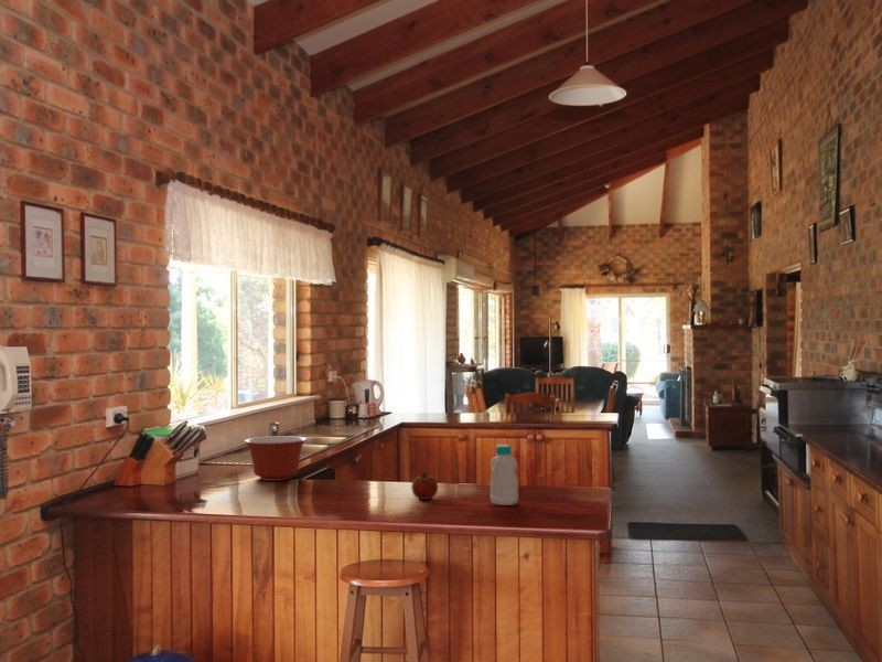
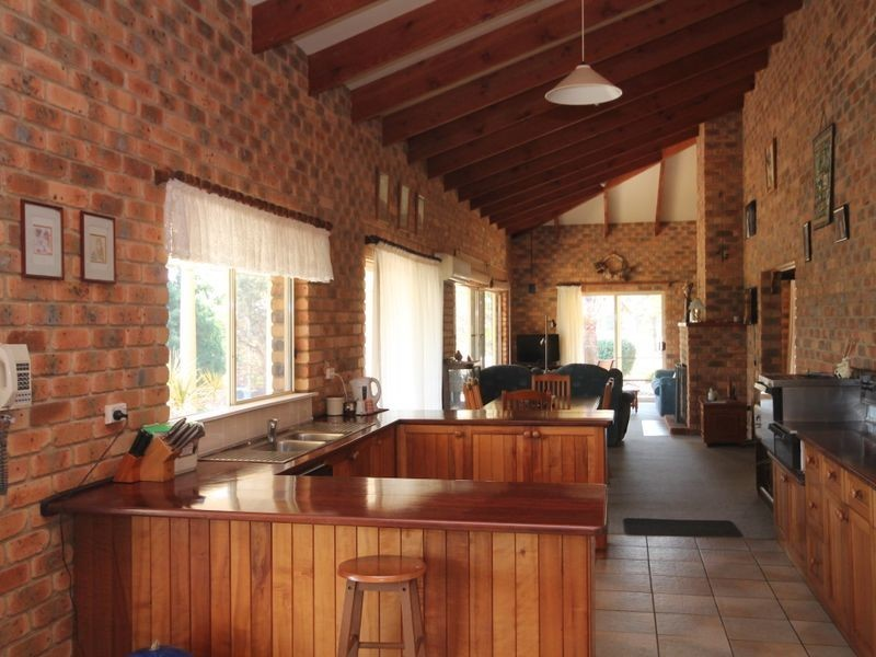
- bottle [490,444,519,506]
- mixing bowl [244,435,308,482]
- fruit [410,470,439,501]
